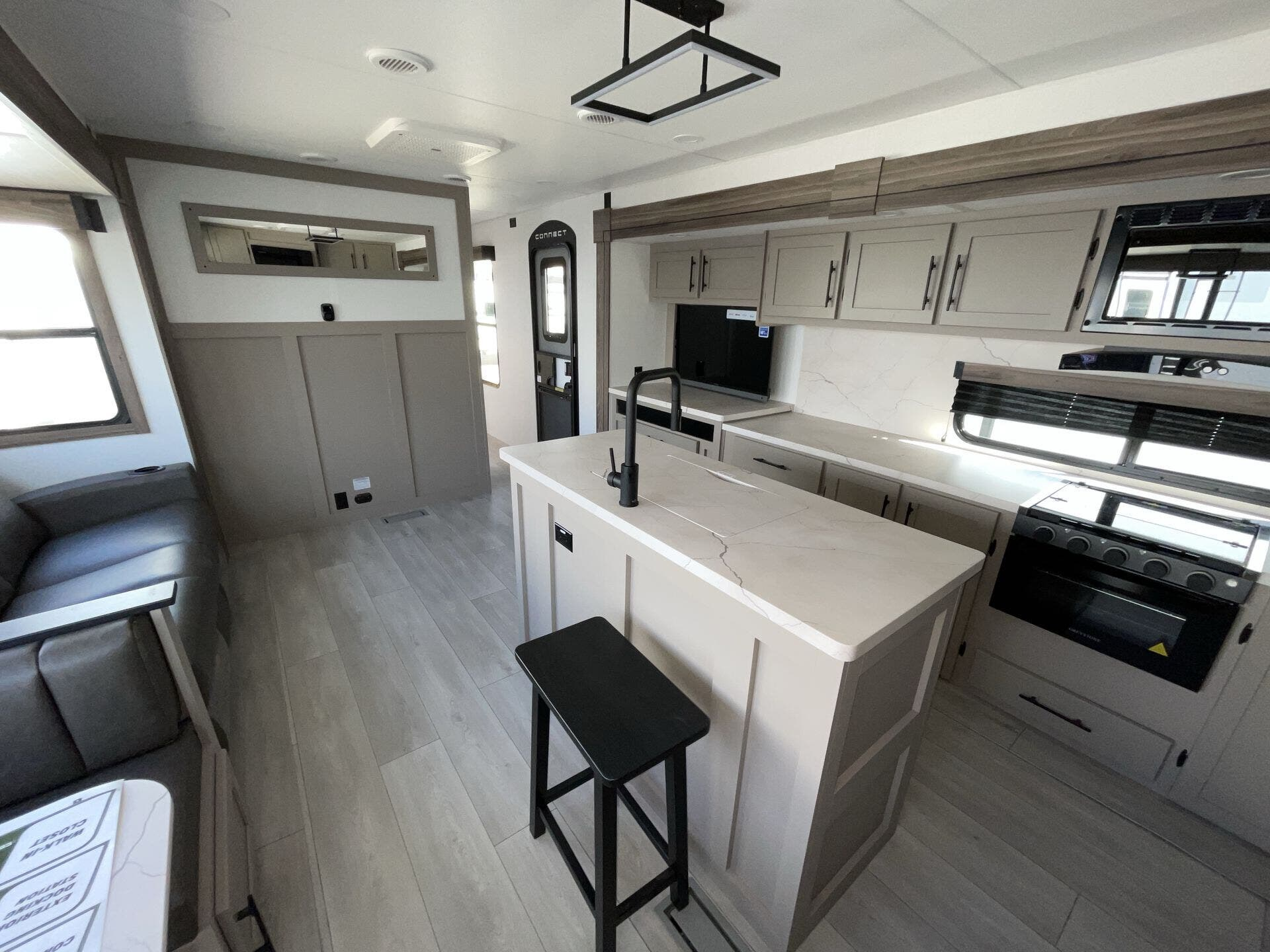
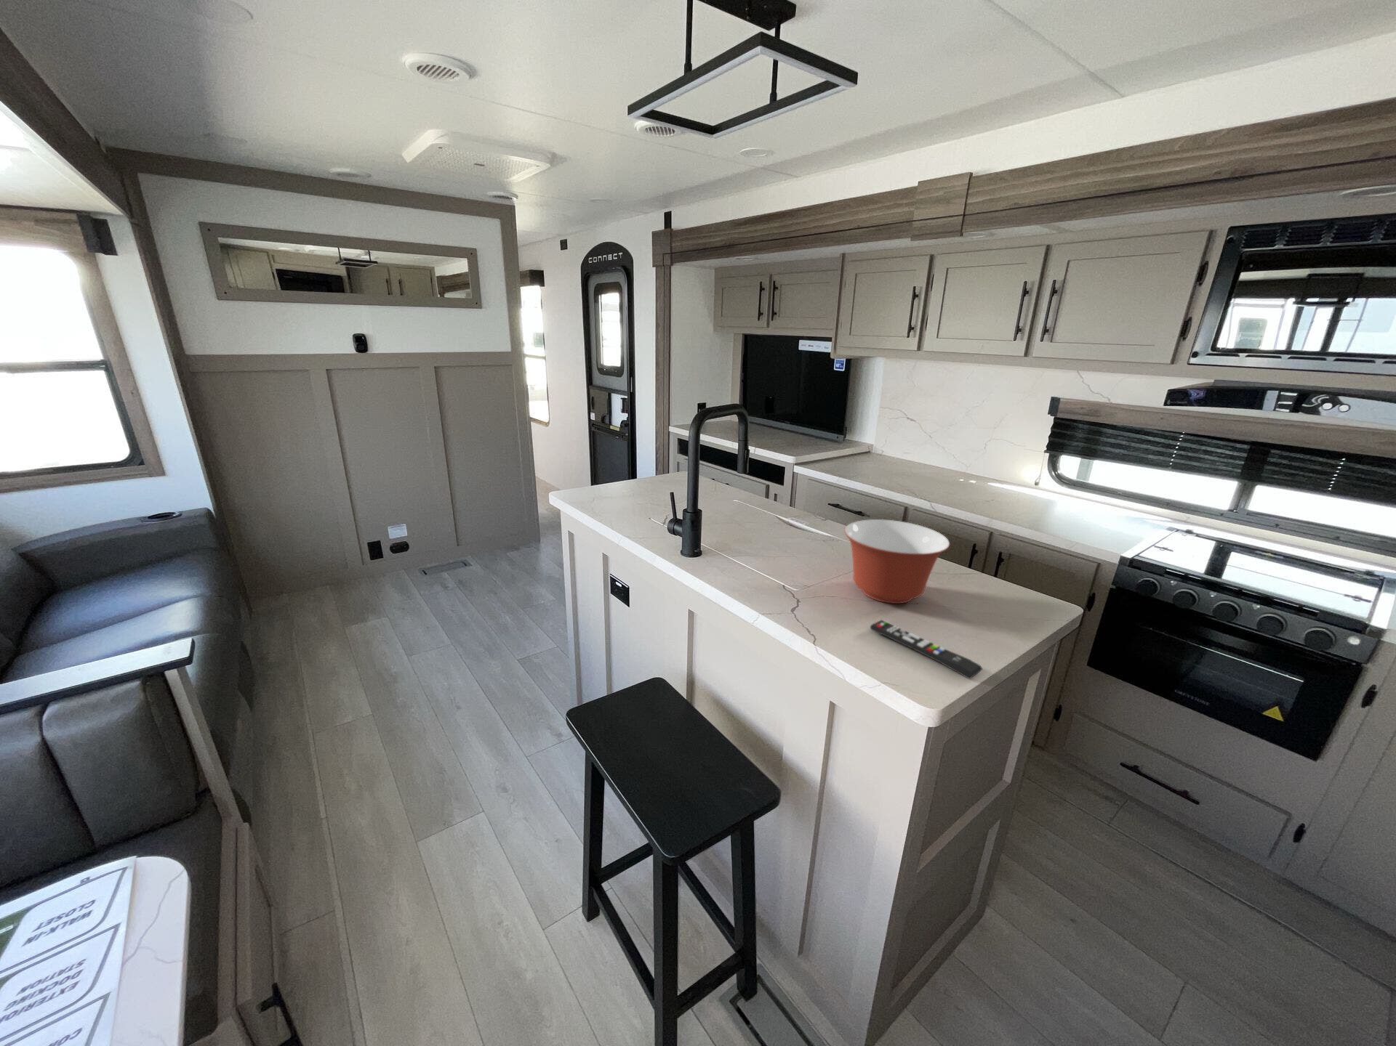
+ mixing bowl [843,519,951,604]
+ remote control [869,619,983,680]
